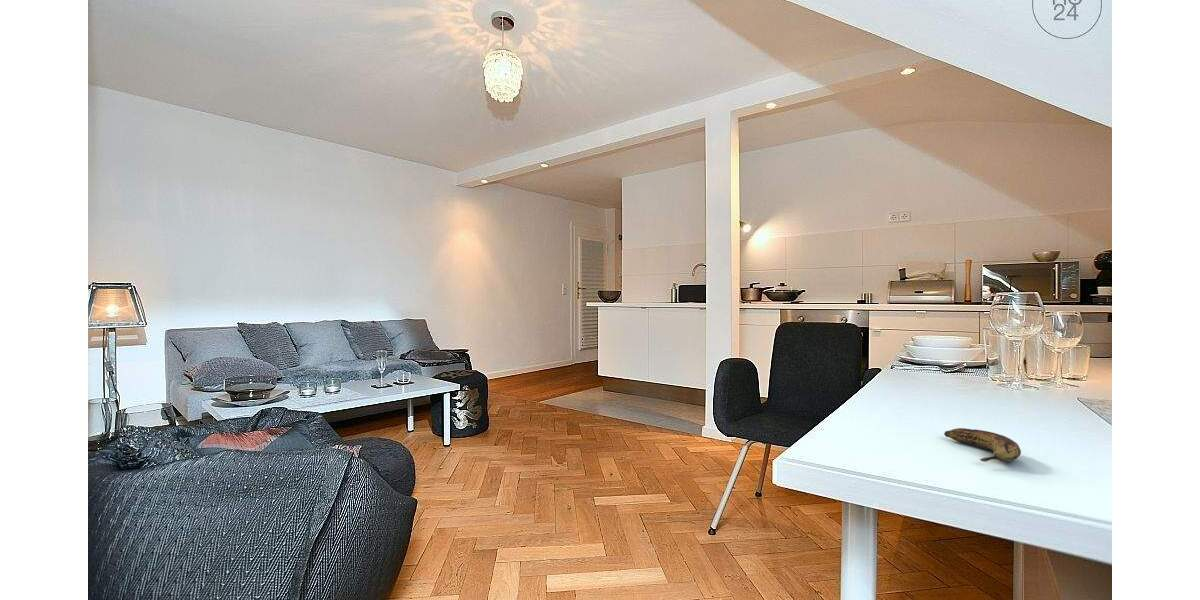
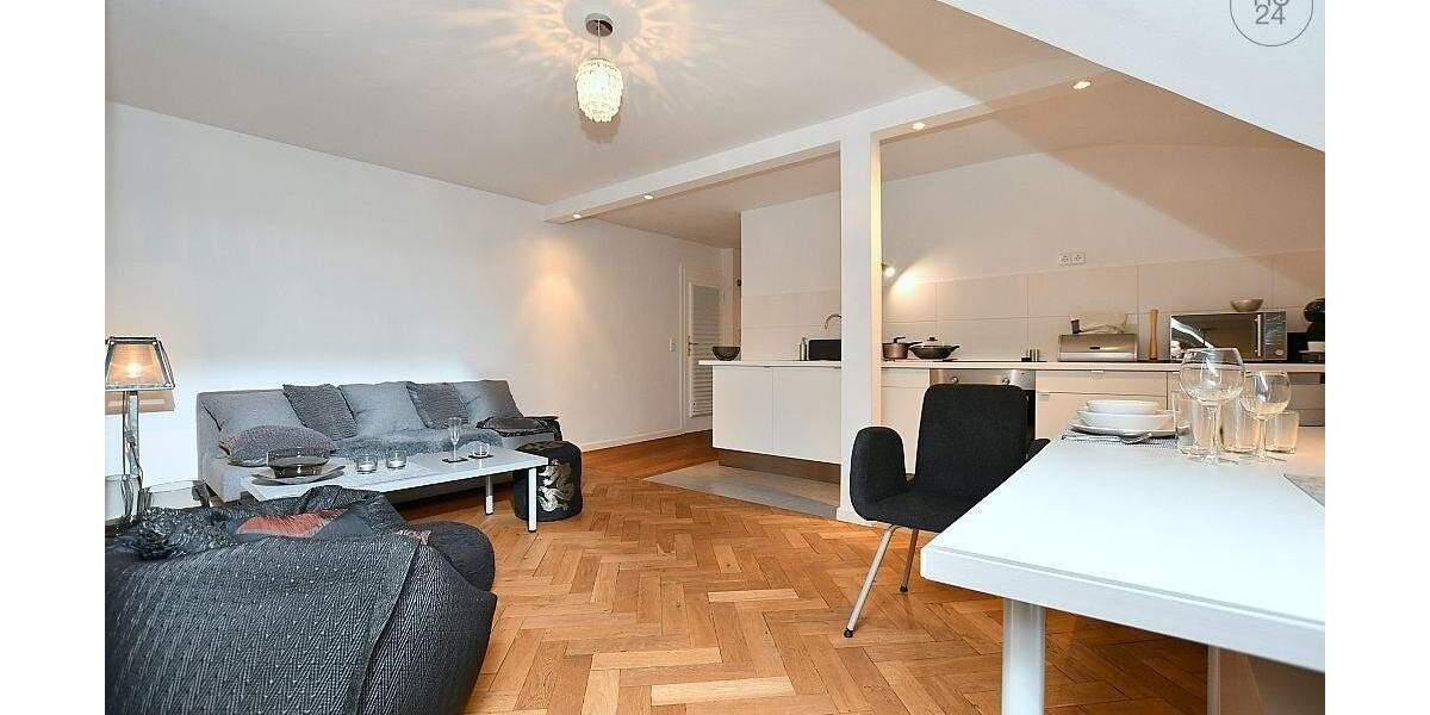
- banana [943,427,1022,463]
